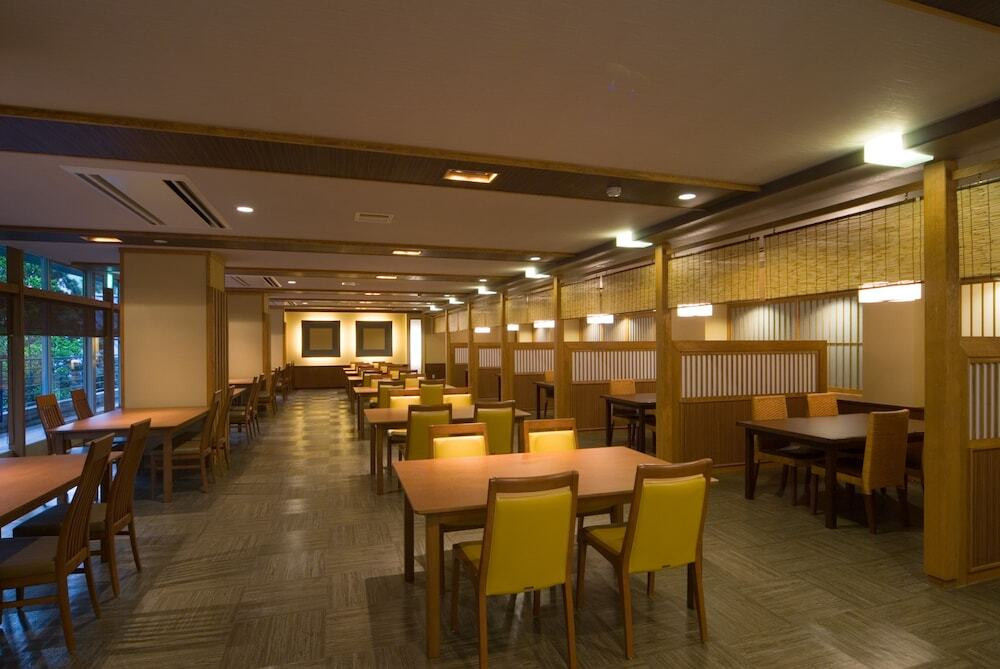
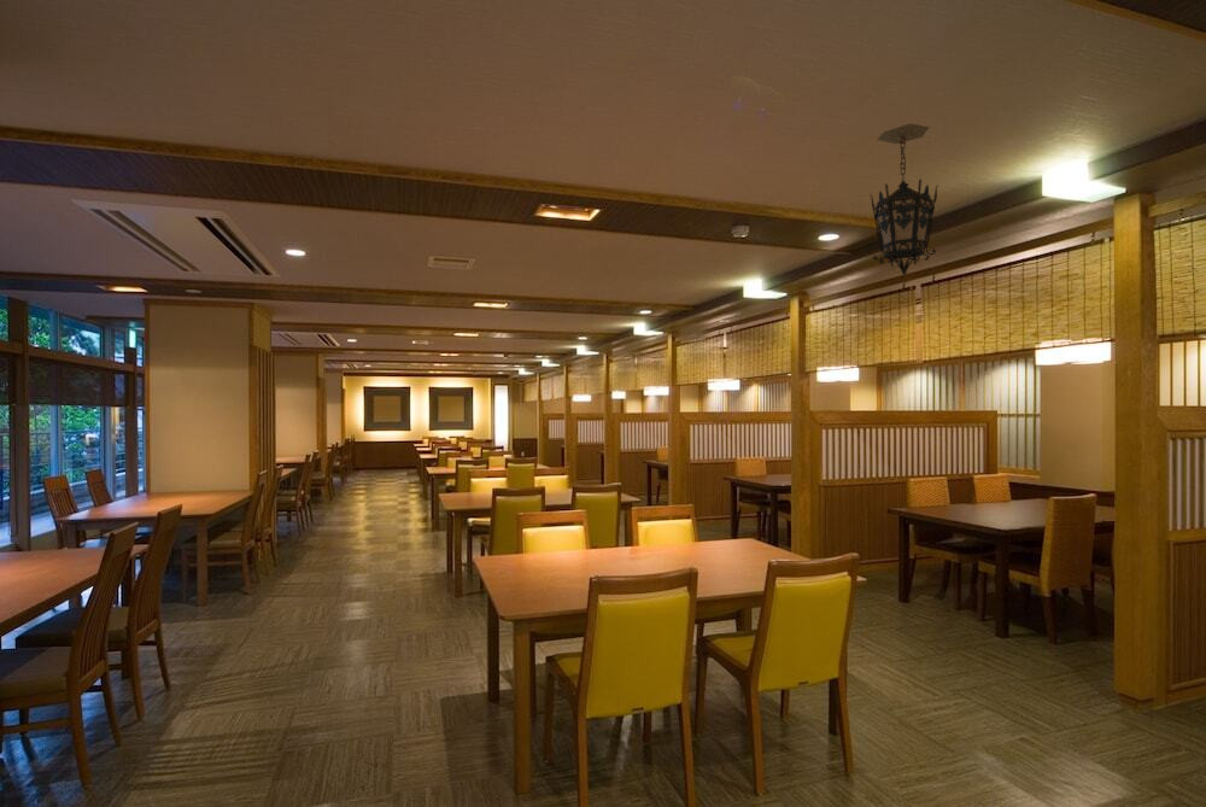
+ hanging lantern [867,122,938,276]
